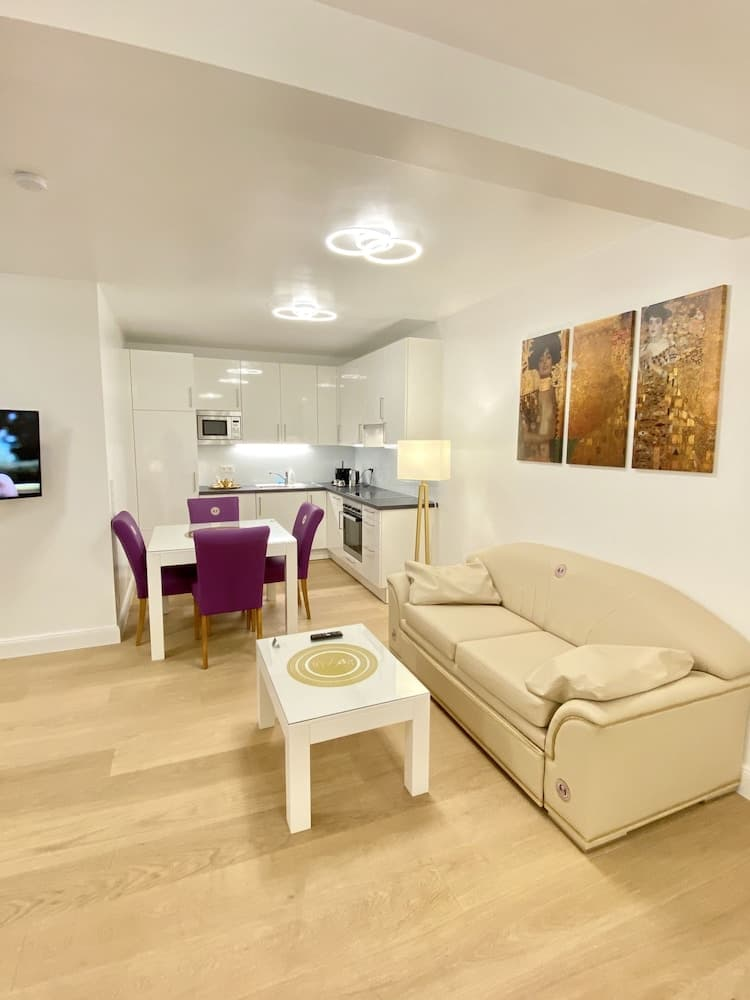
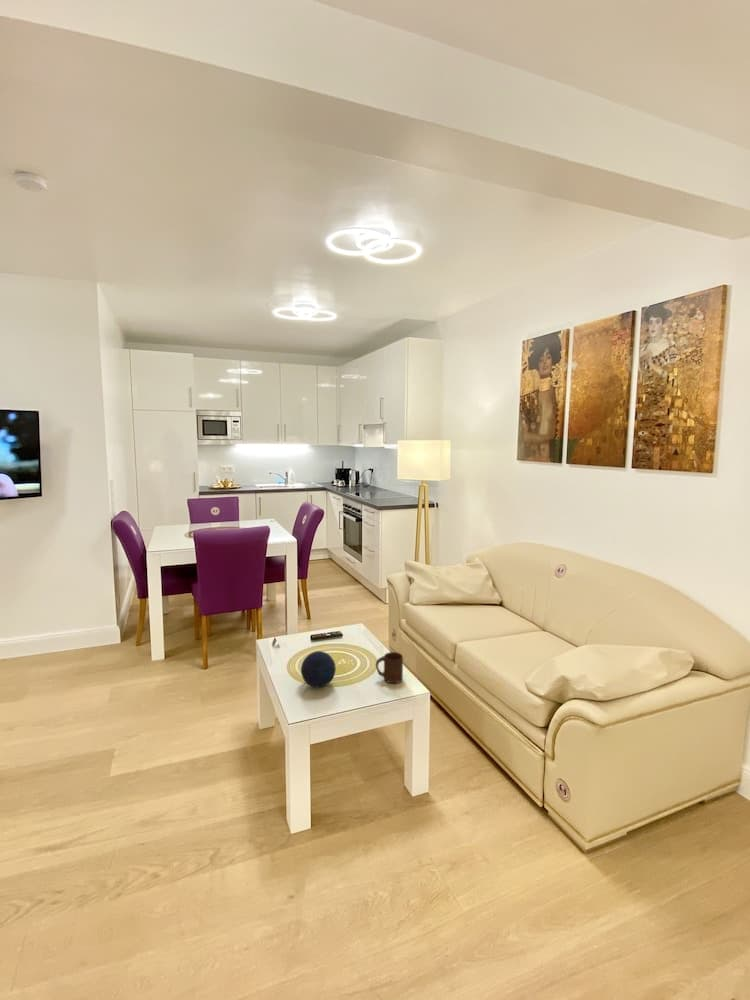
+ decorative orb [300,650,337,689]
+ cup [375,651,404,684]
